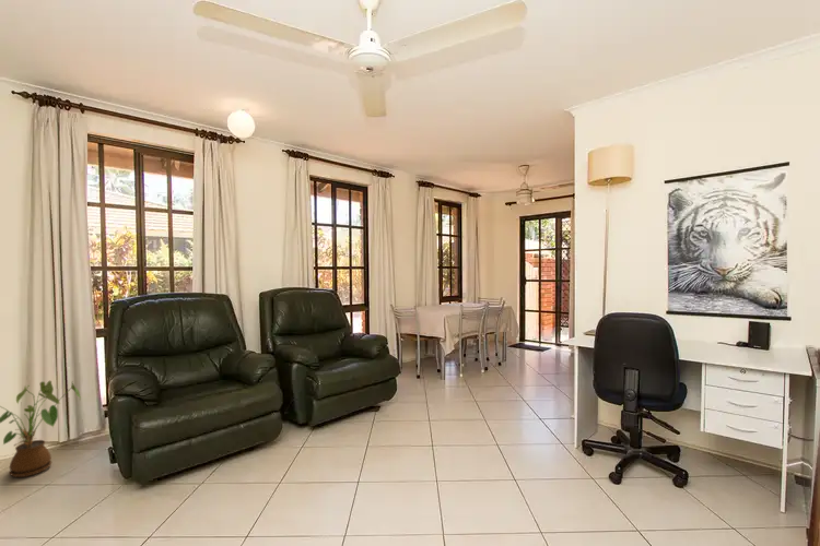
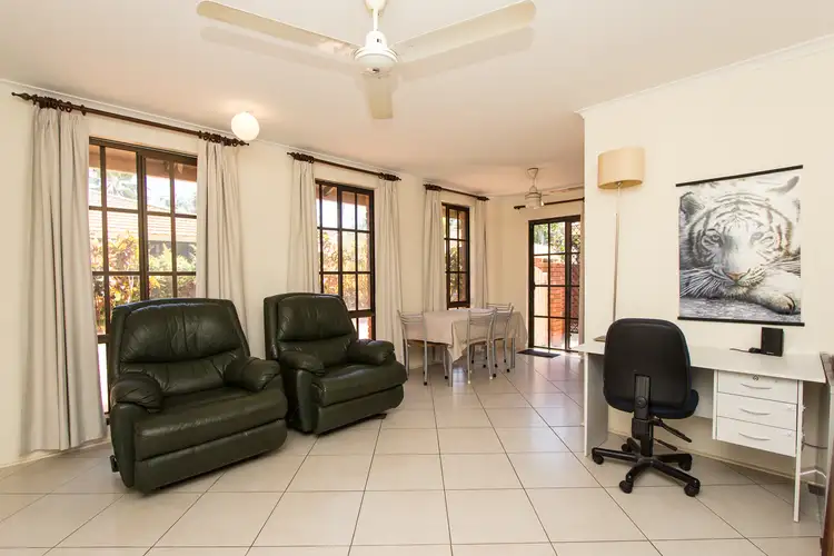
- house plant [0,380,82,478]
